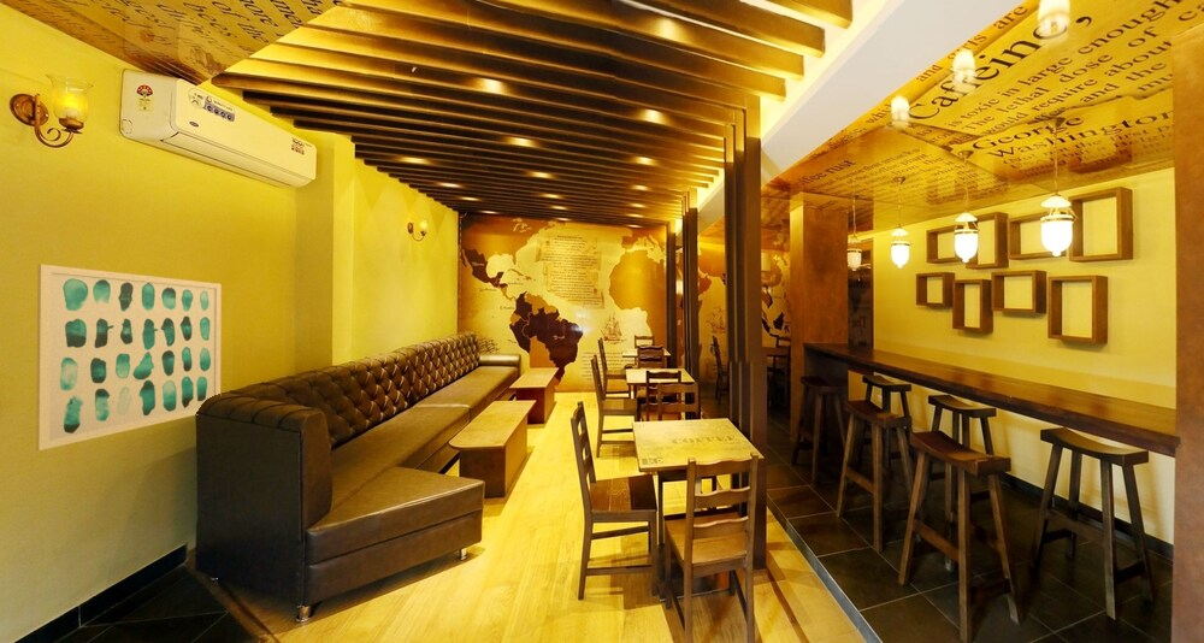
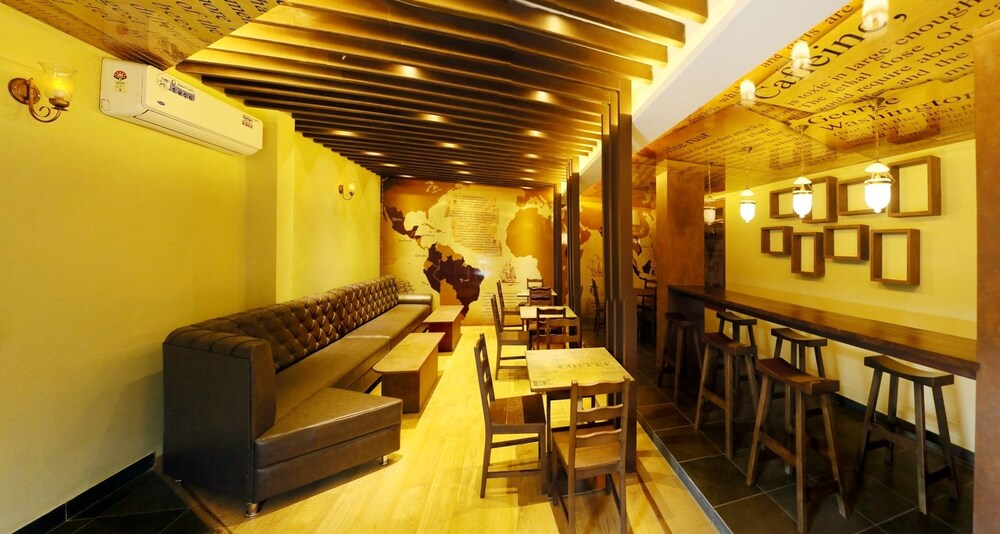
- wall art [35,262,223,452]
